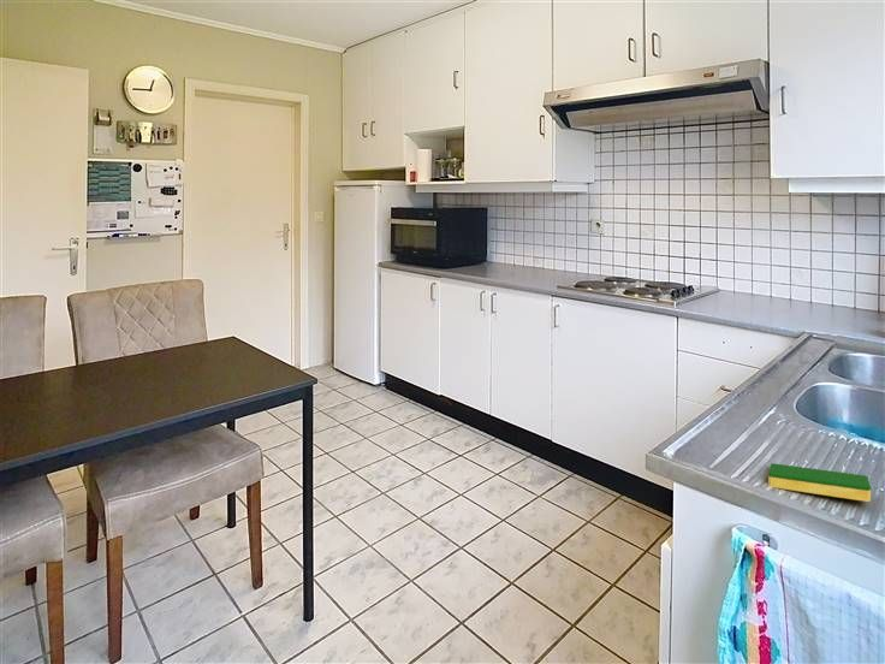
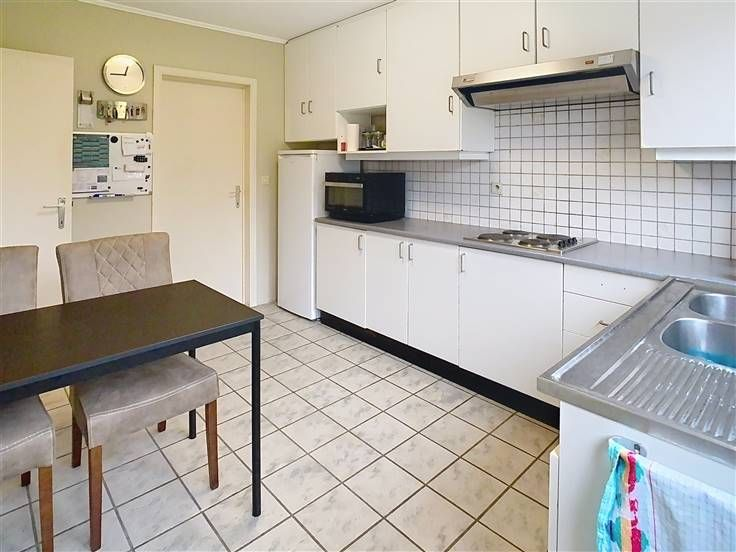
- dish sponge [767,462,872,503]
